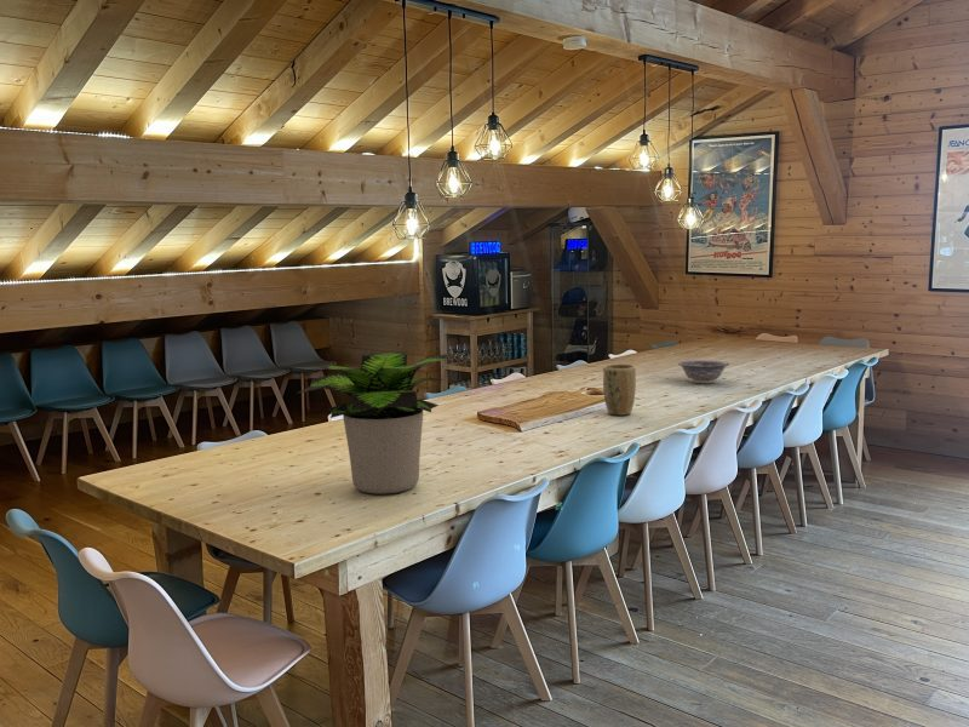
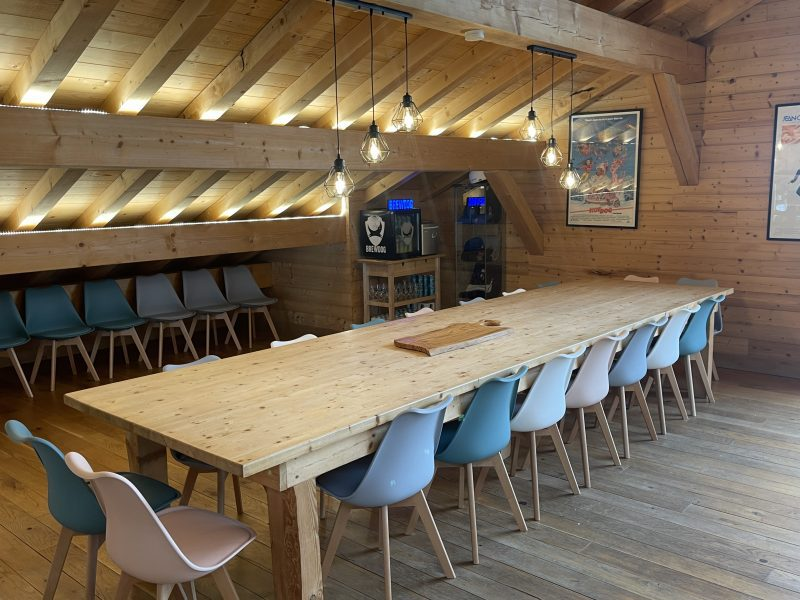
- plant pot [602,364,637,417]
- potted plant [298,350,449,496]
- decorative bowl [677,359,730,384]
